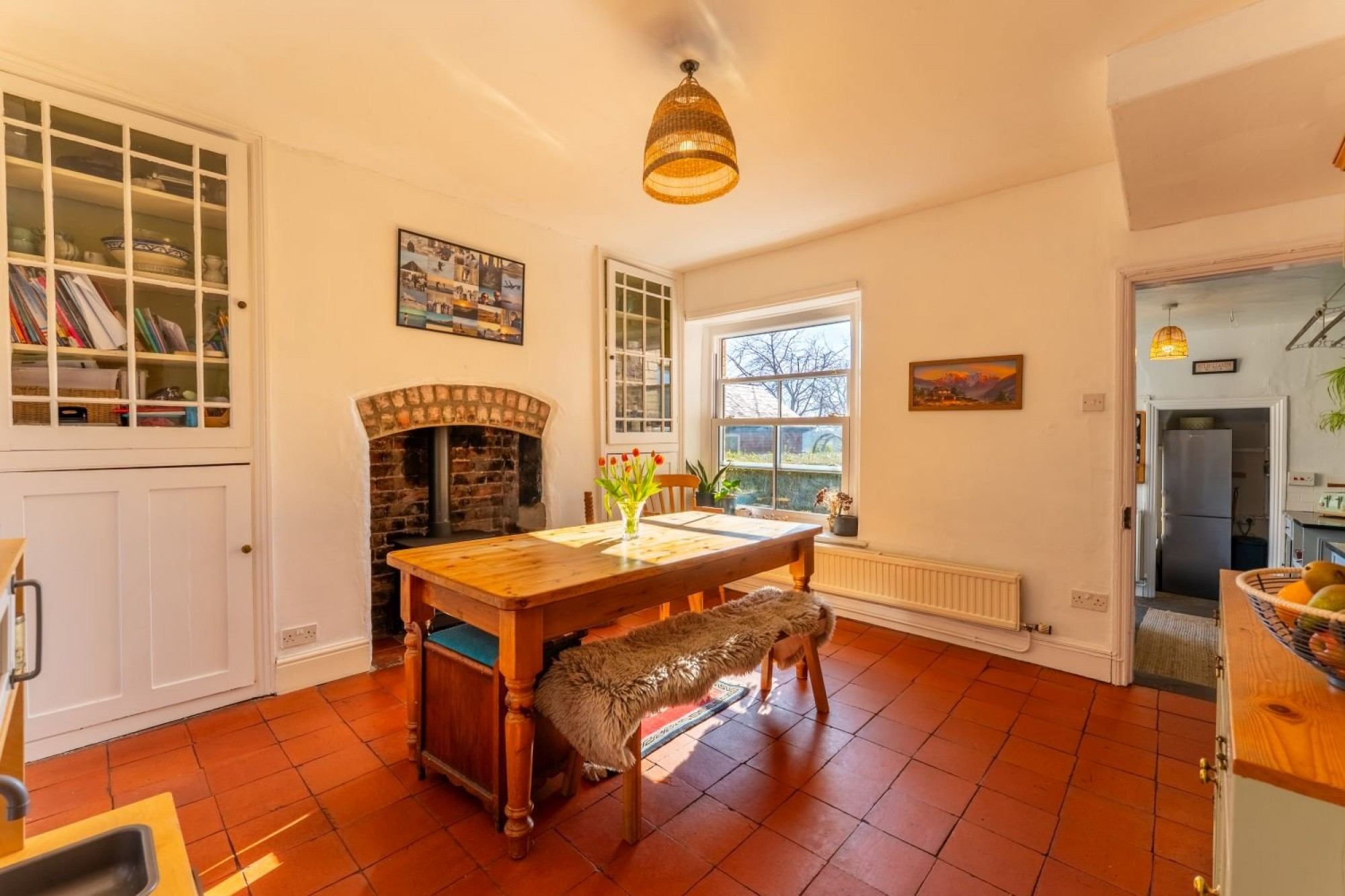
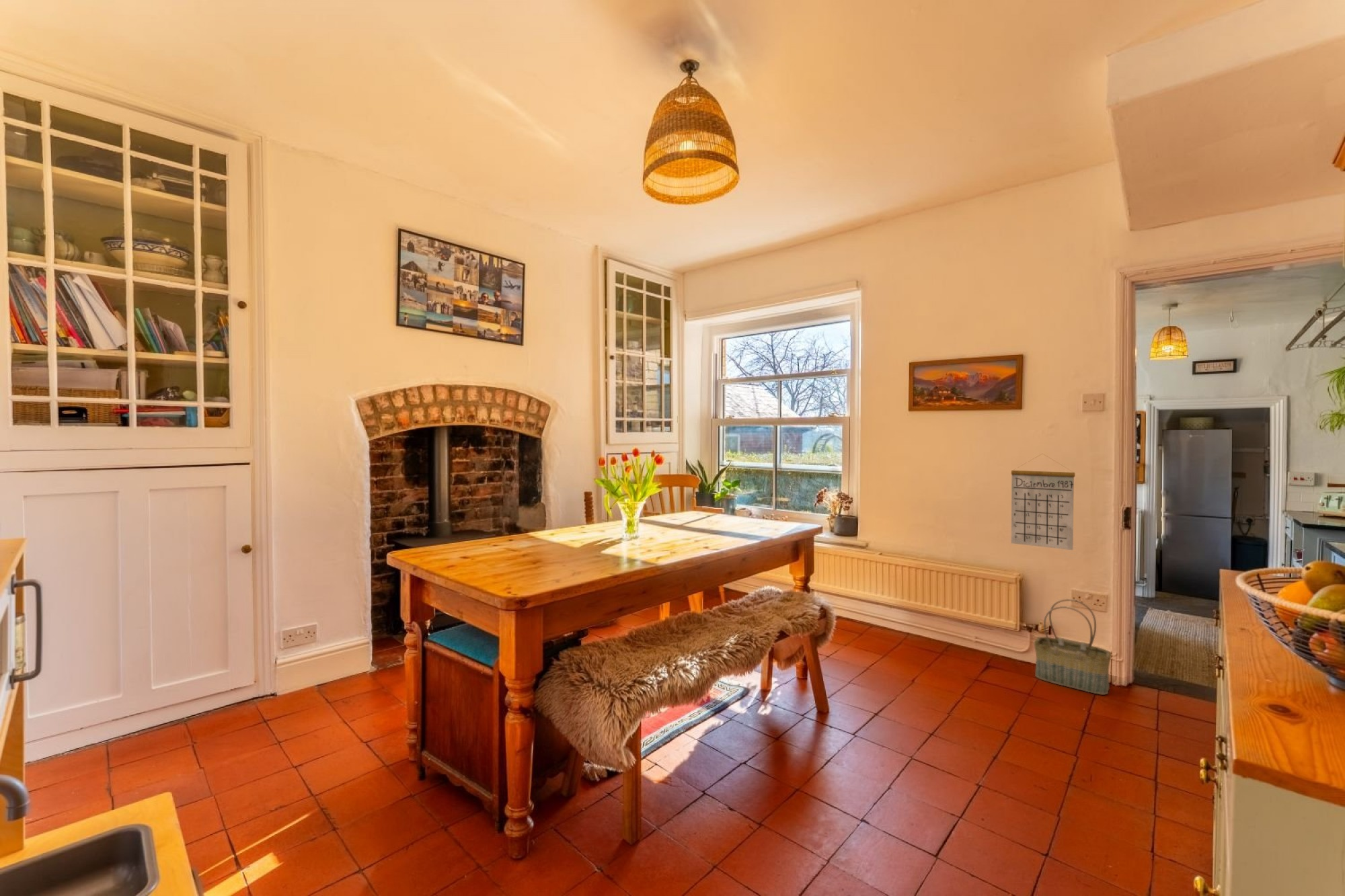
+ basket [1033,598,1112,696]
+ calendar [1010,453,1075,551]
